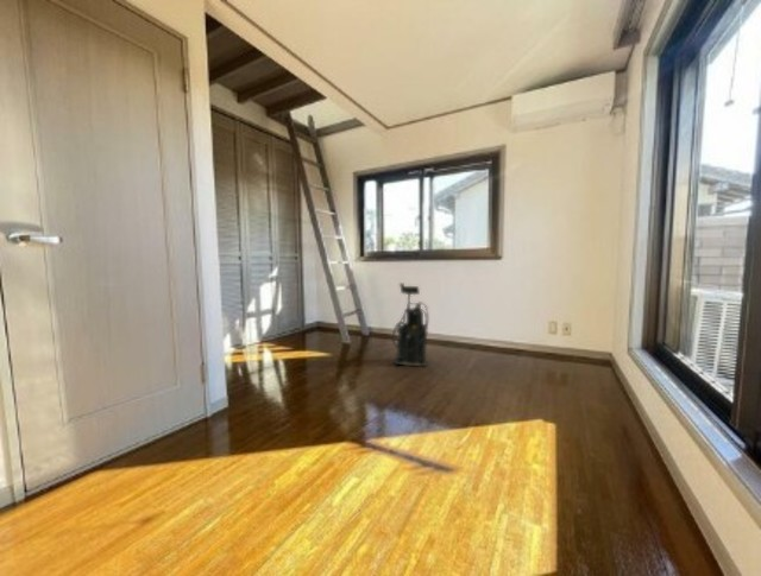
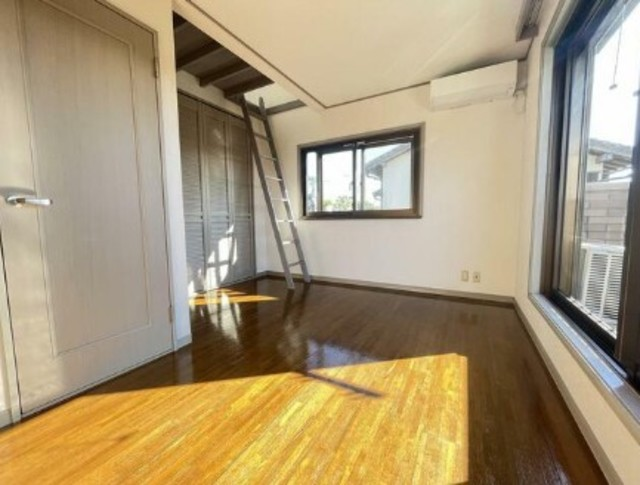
- vacuum cleaner [391,281,429,368]
